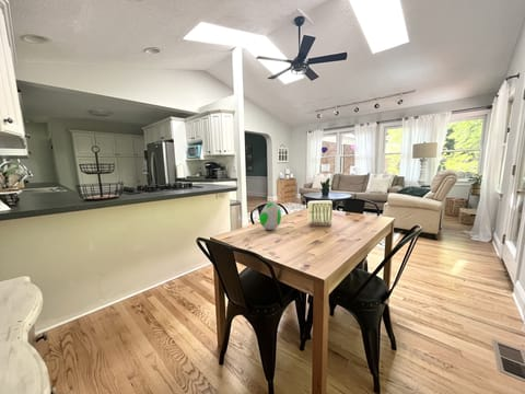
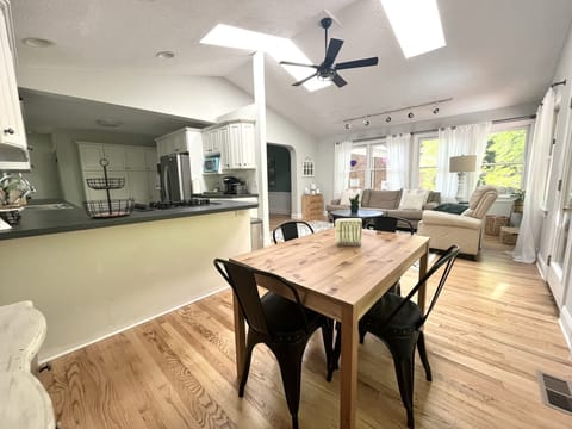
- decorative egg [258,200,282,231]
